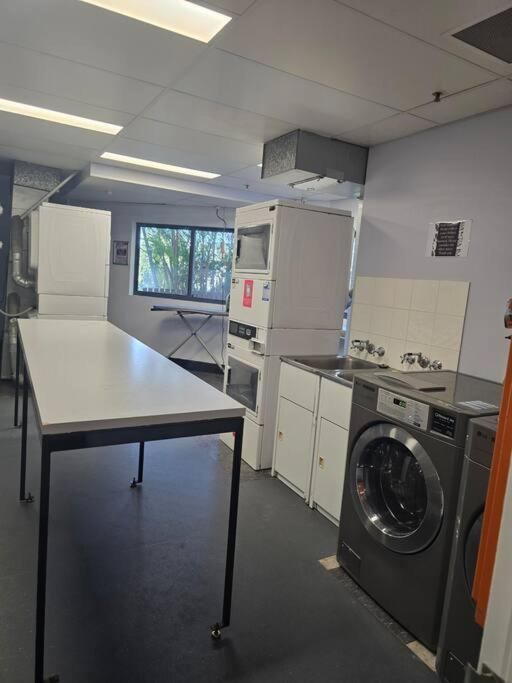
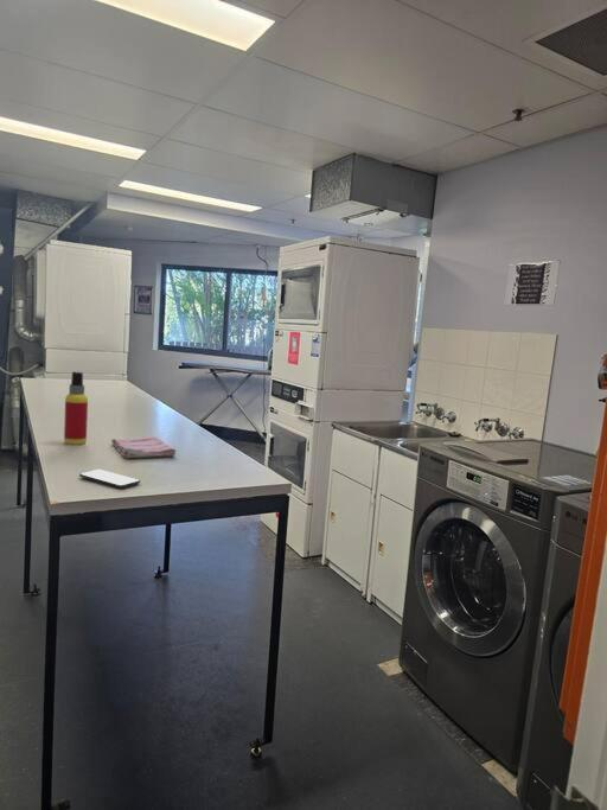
+ smartphone [78,468,141,490]
+ dish towel [110,436,177,459]
+ spray bottle [63,370,89,446]
